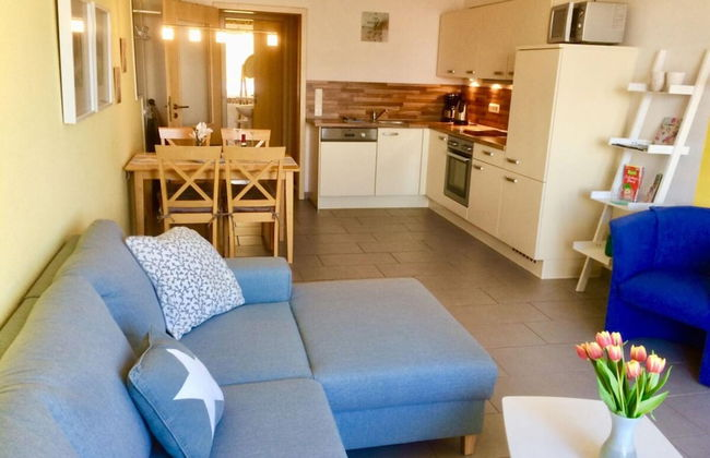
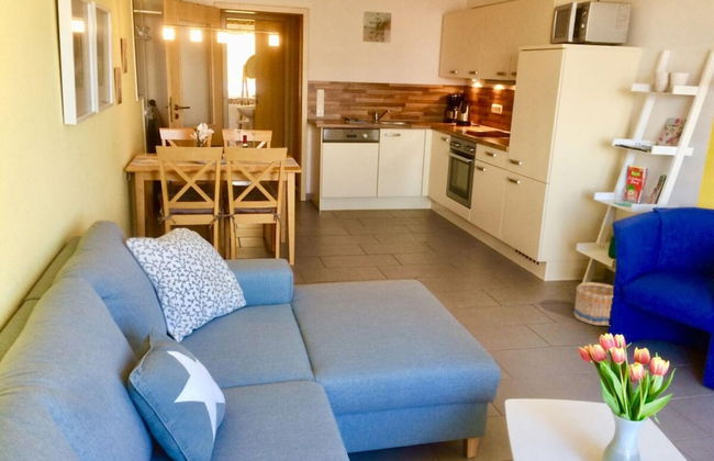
+ basket [573,281,614,326]
